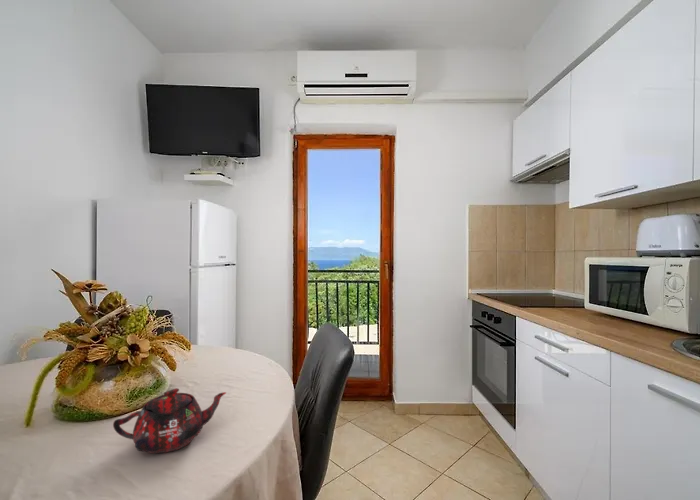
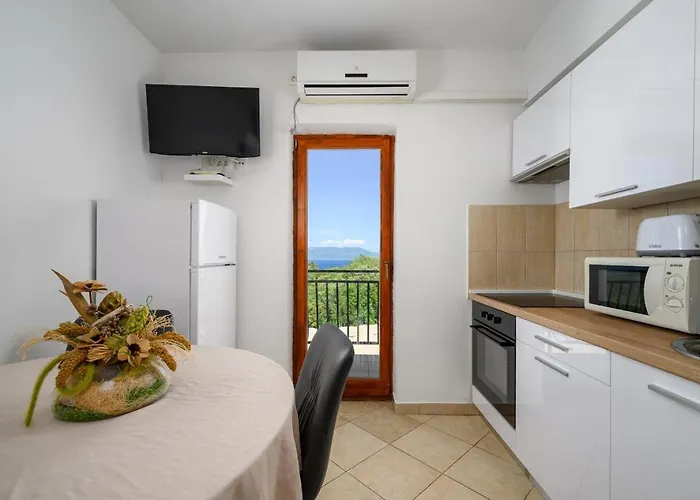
- teapot [112,387,227,455]
